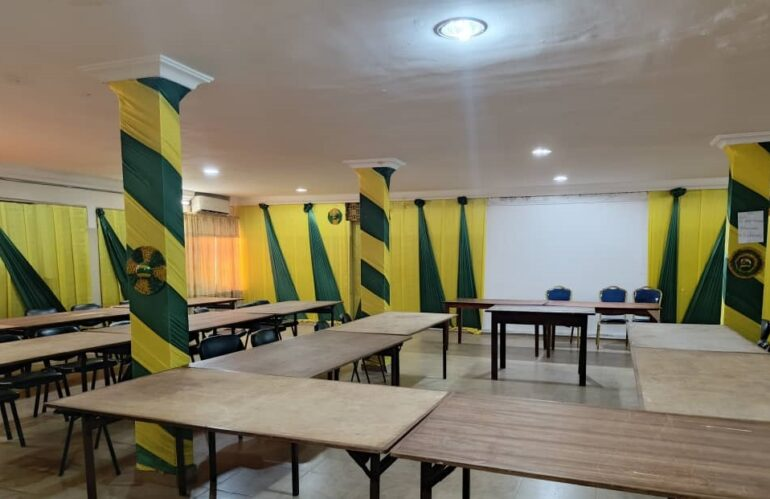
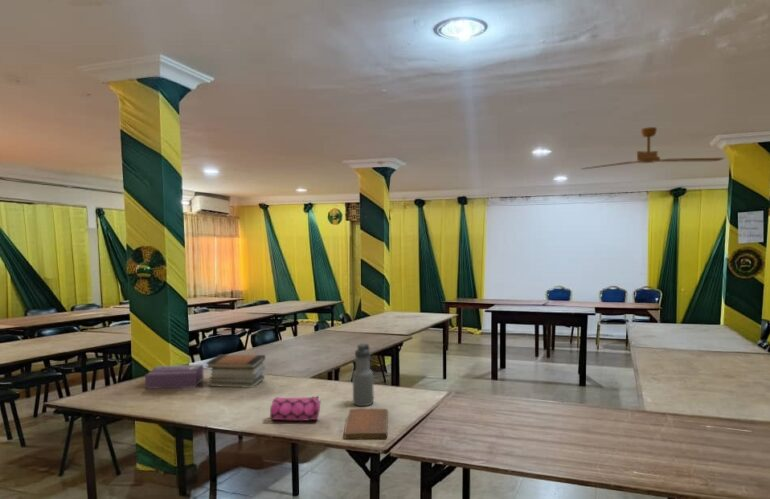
+ notebook [343,408,389,440]
+ ceiling fan [580,126,725,170]
+ tissue box [144,363,205,390]
+ book stack [205,353,266,389]
+ pencil case [269,394,322,422]
+ water bottle [352,342,375,407]
